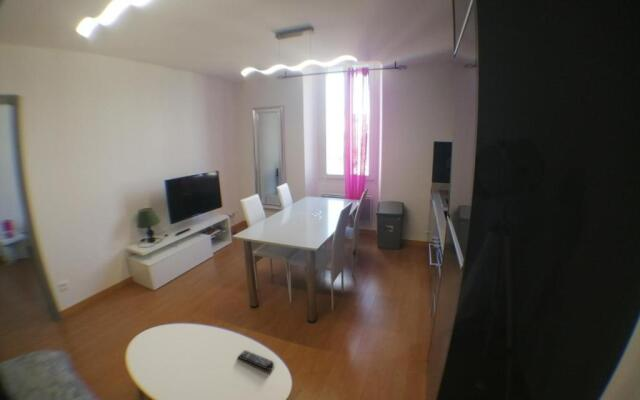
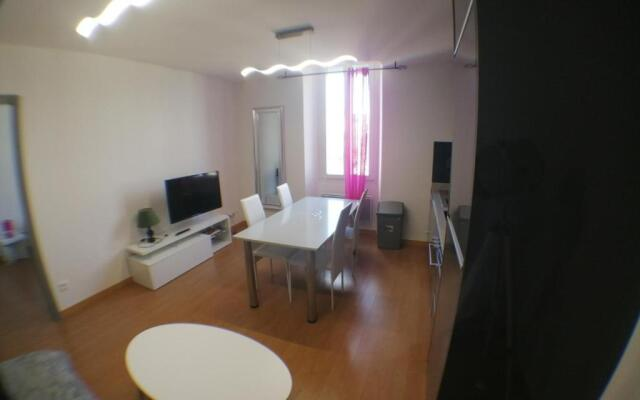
- remote control [237,349,275,372]
